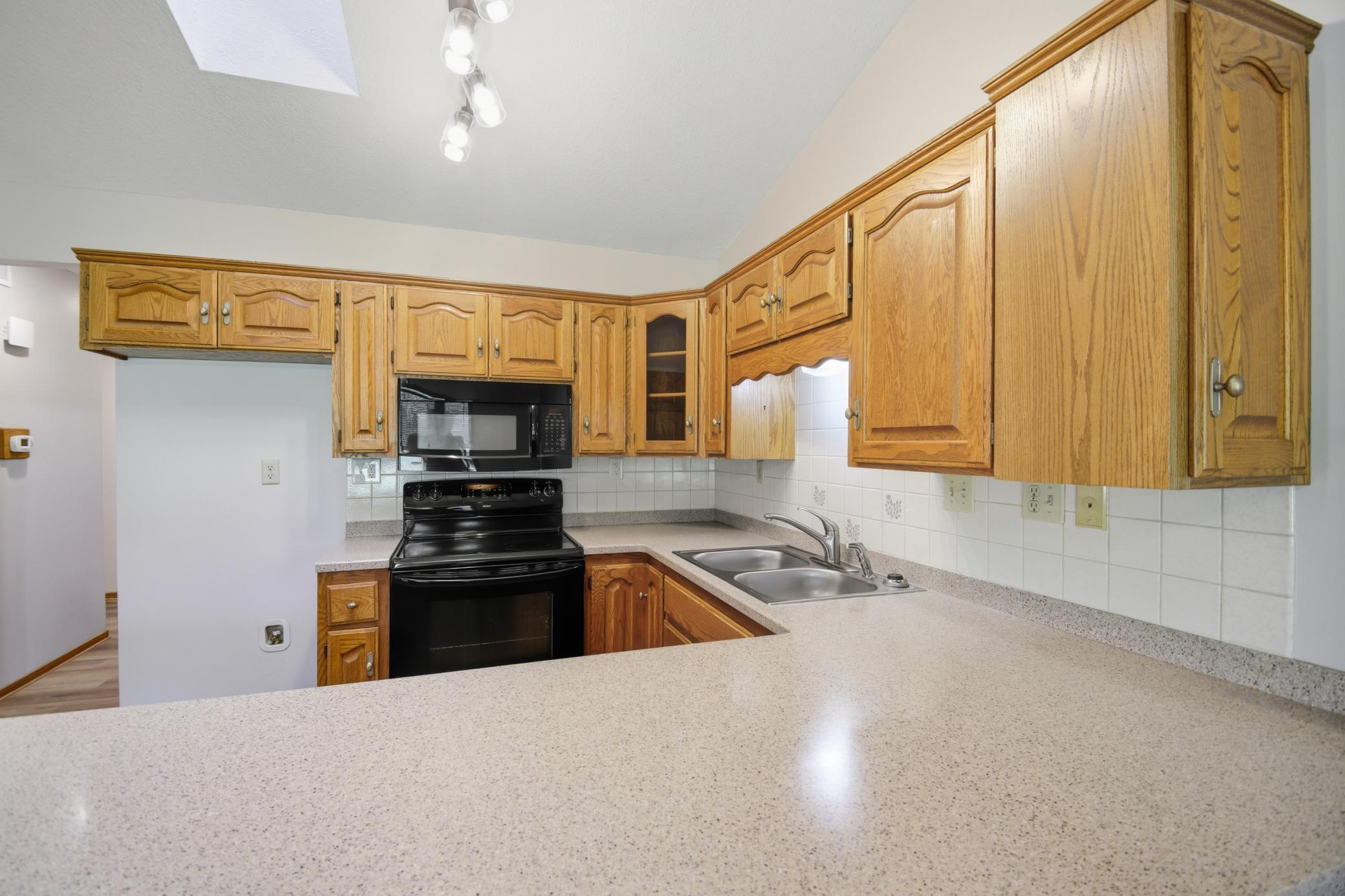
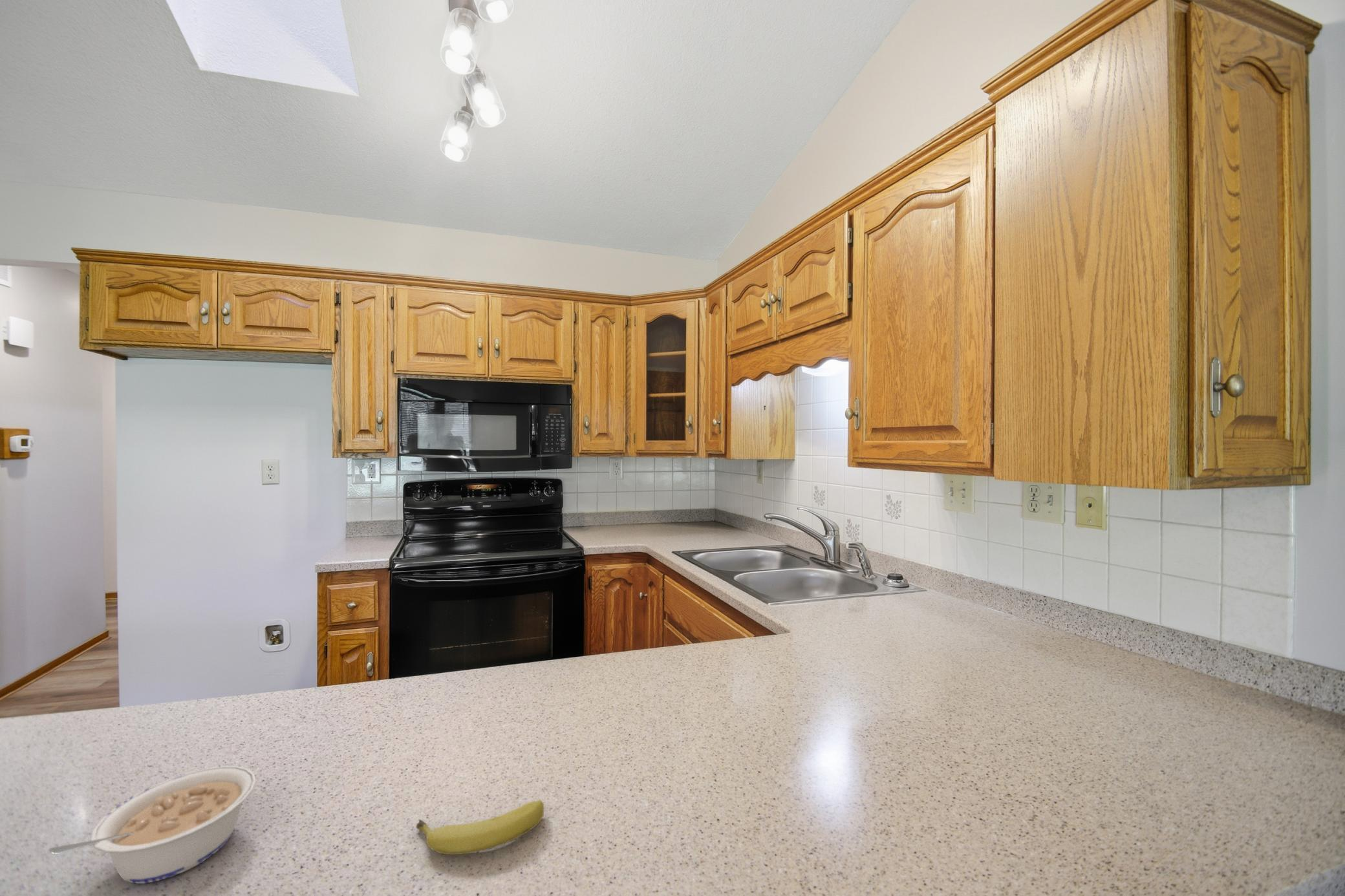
+ legume [48,765,257,884]
+ fruit [415,800,544,855]
